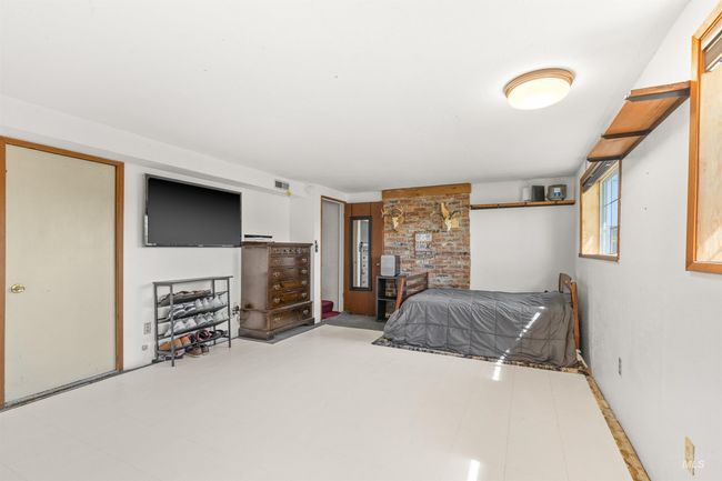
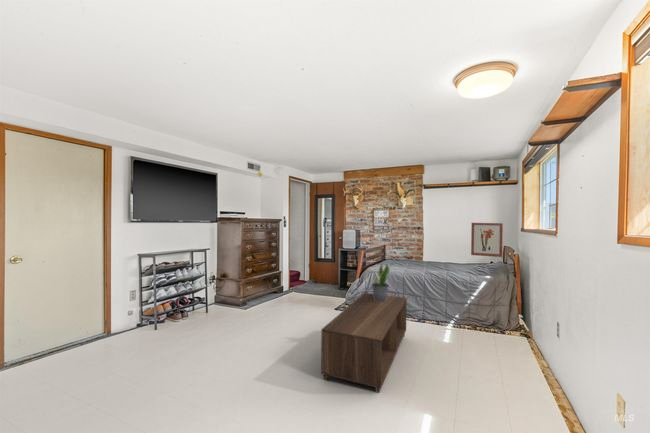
+ wall art [470,222,504,258]
+ coffee table [320,292,408,394]
+ potted plant [371,263,390,302]
